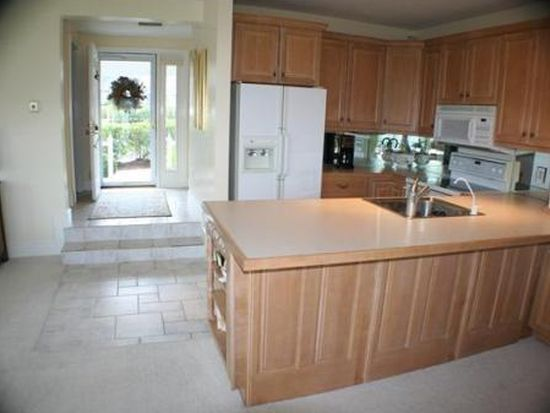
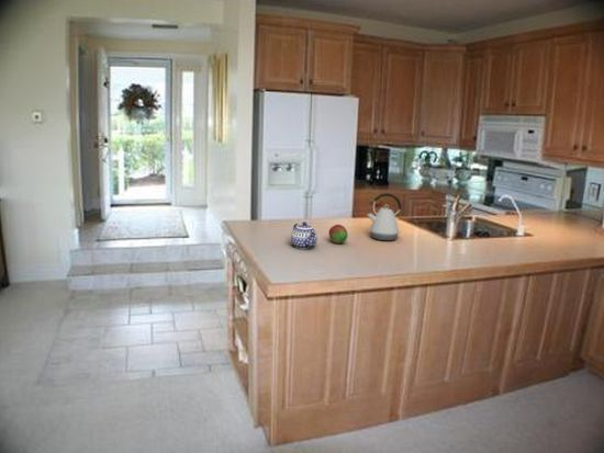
+ kettle [366,192,402,241]
+ fruit [328,224,349,245]
+ teapot [290,220,318,250]
